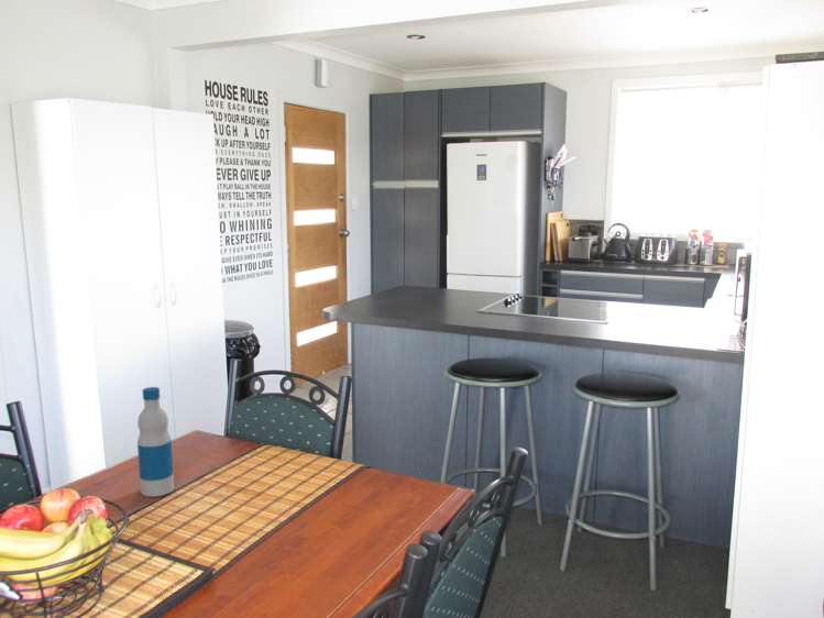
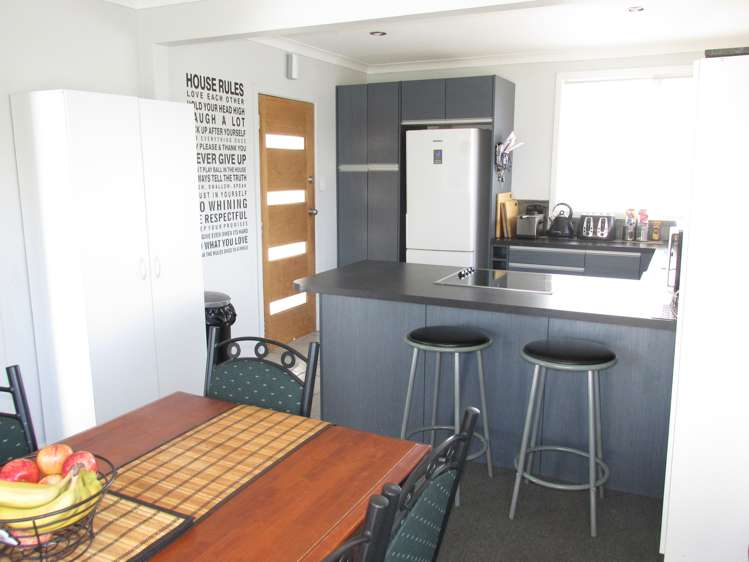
- bottle [136,386,176,498]
